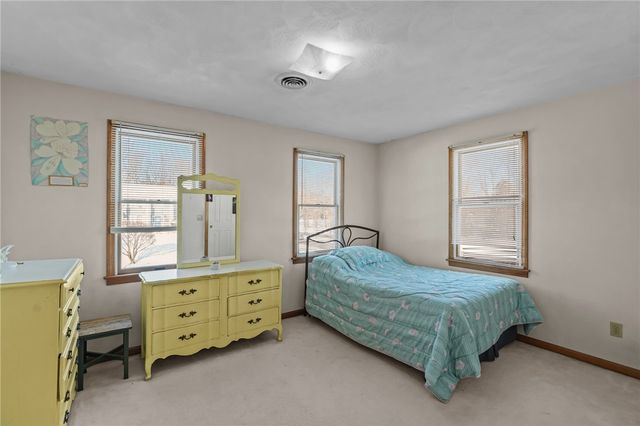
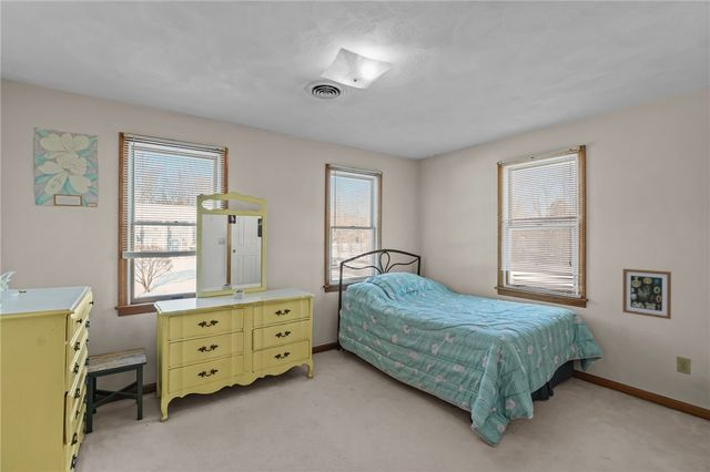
+ wall art [621,268,672,320]
